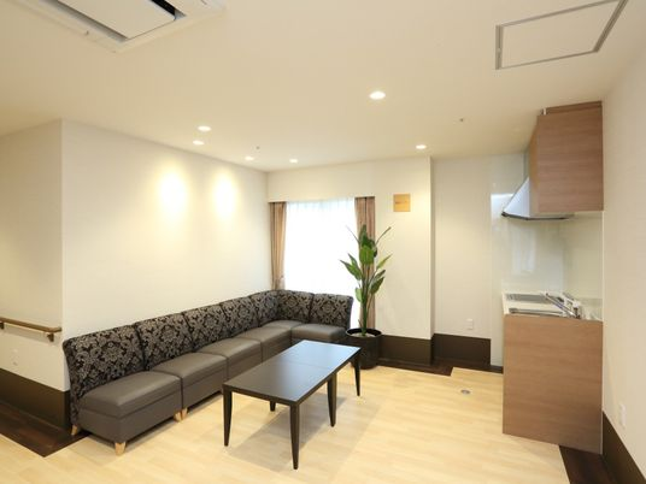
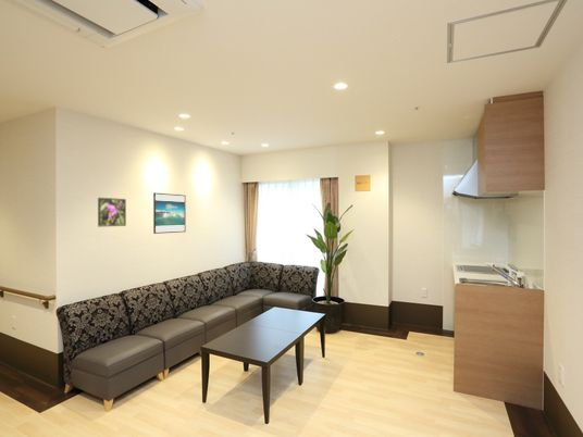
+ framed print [152,191,187,235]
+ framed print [97,197,127,227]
